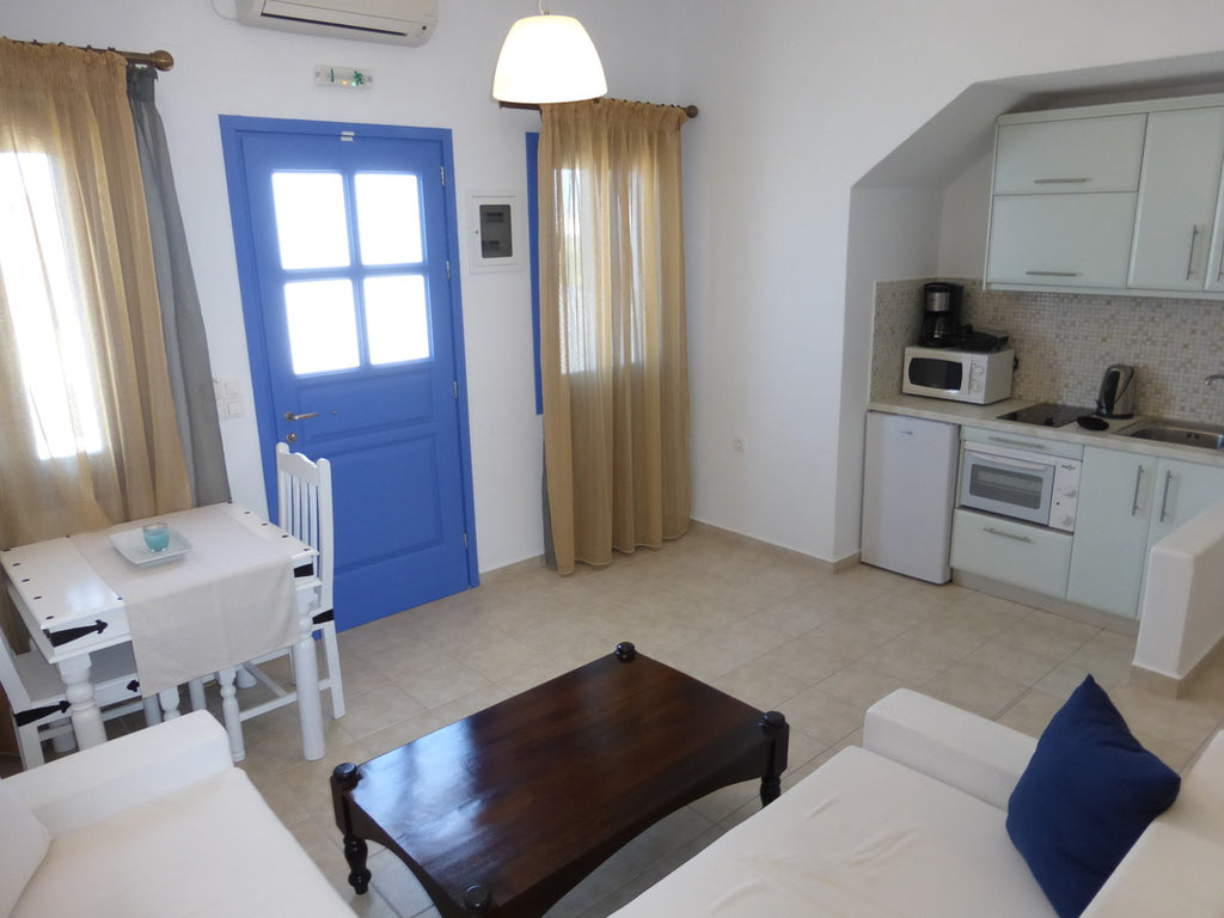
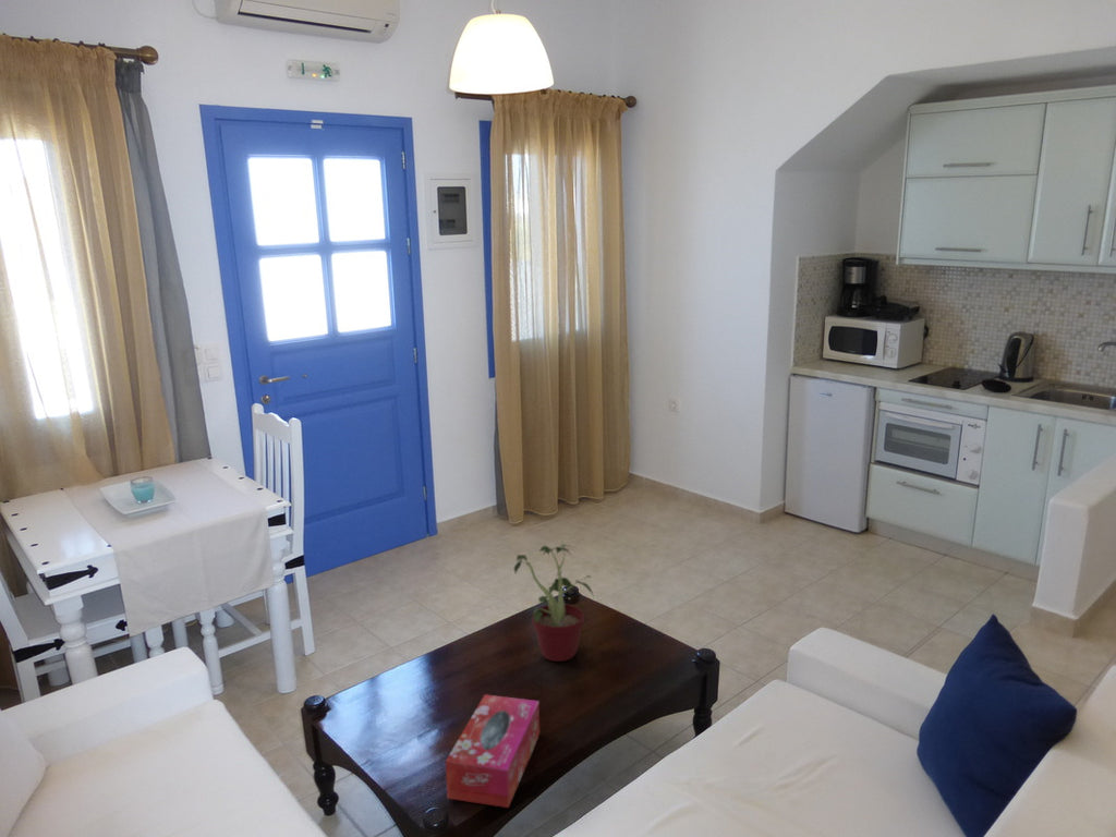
+ potted plant [513,542,595,663]
+ tissue box [445,693,541,809]
